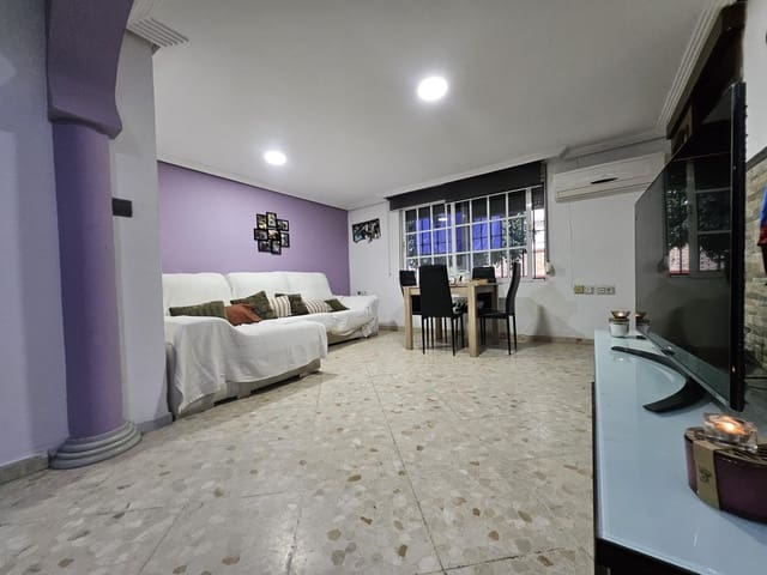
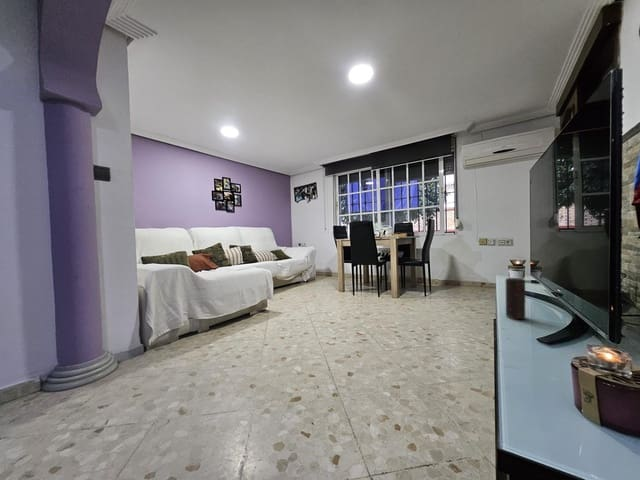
+ candle [505,277,526,320]
